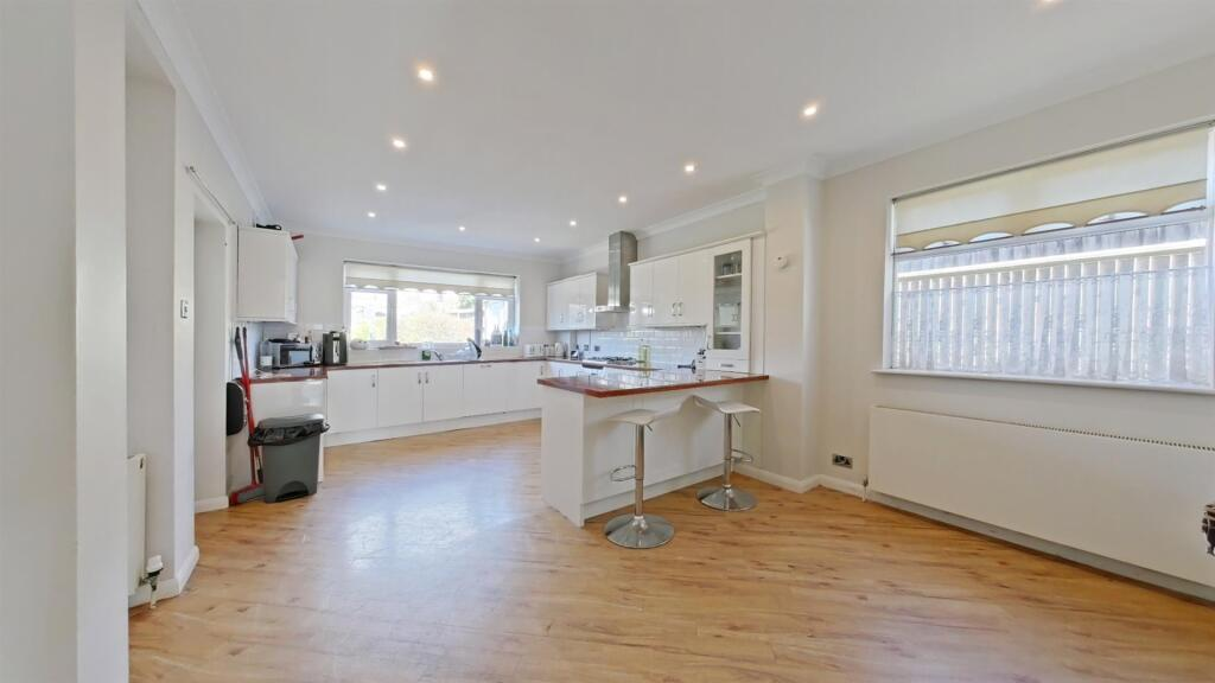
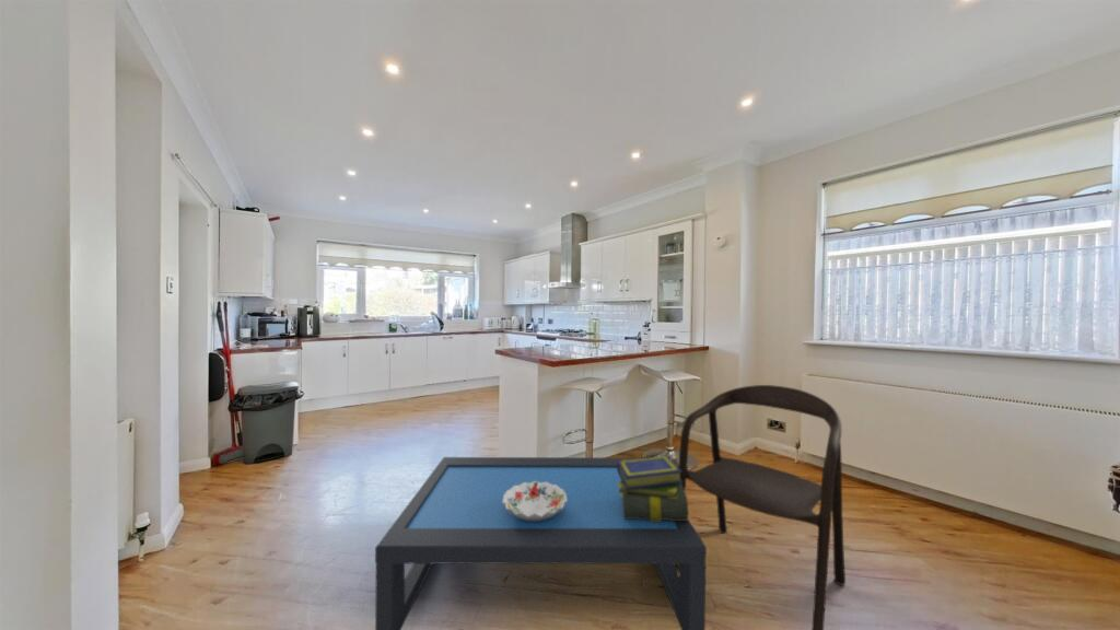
+ chair [673,384,847,630]
+ coffee table [374,456,708,630]
+ decorative bowl [502,481,568,521]
+ stack of books [617,455,689,522]
